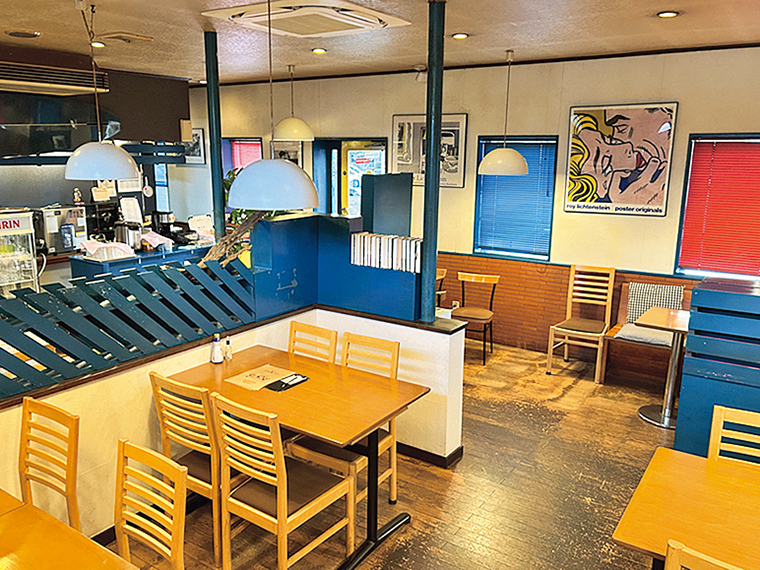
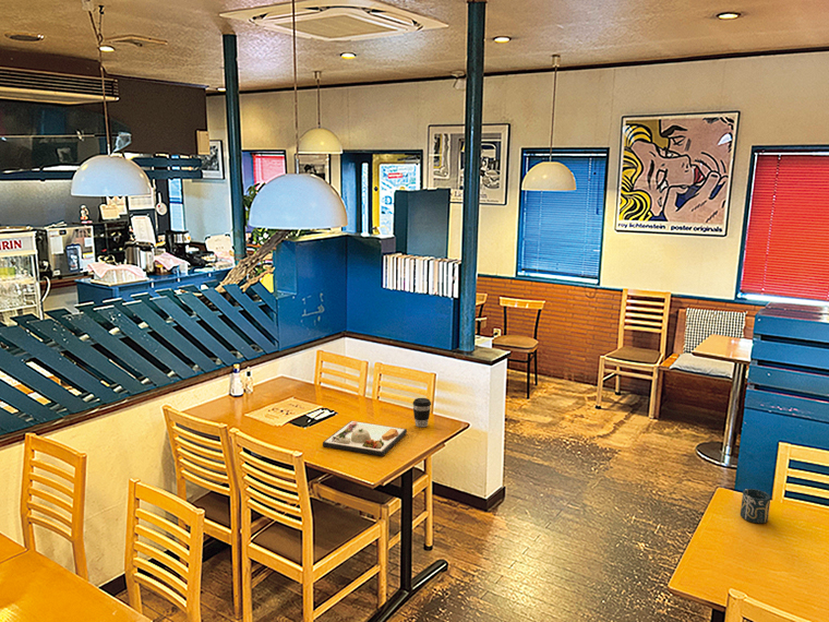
+ coffee cup [411,397,432,428]
+ cup [740,488,771,525]
+ dinner plate [322,420,408,457]
